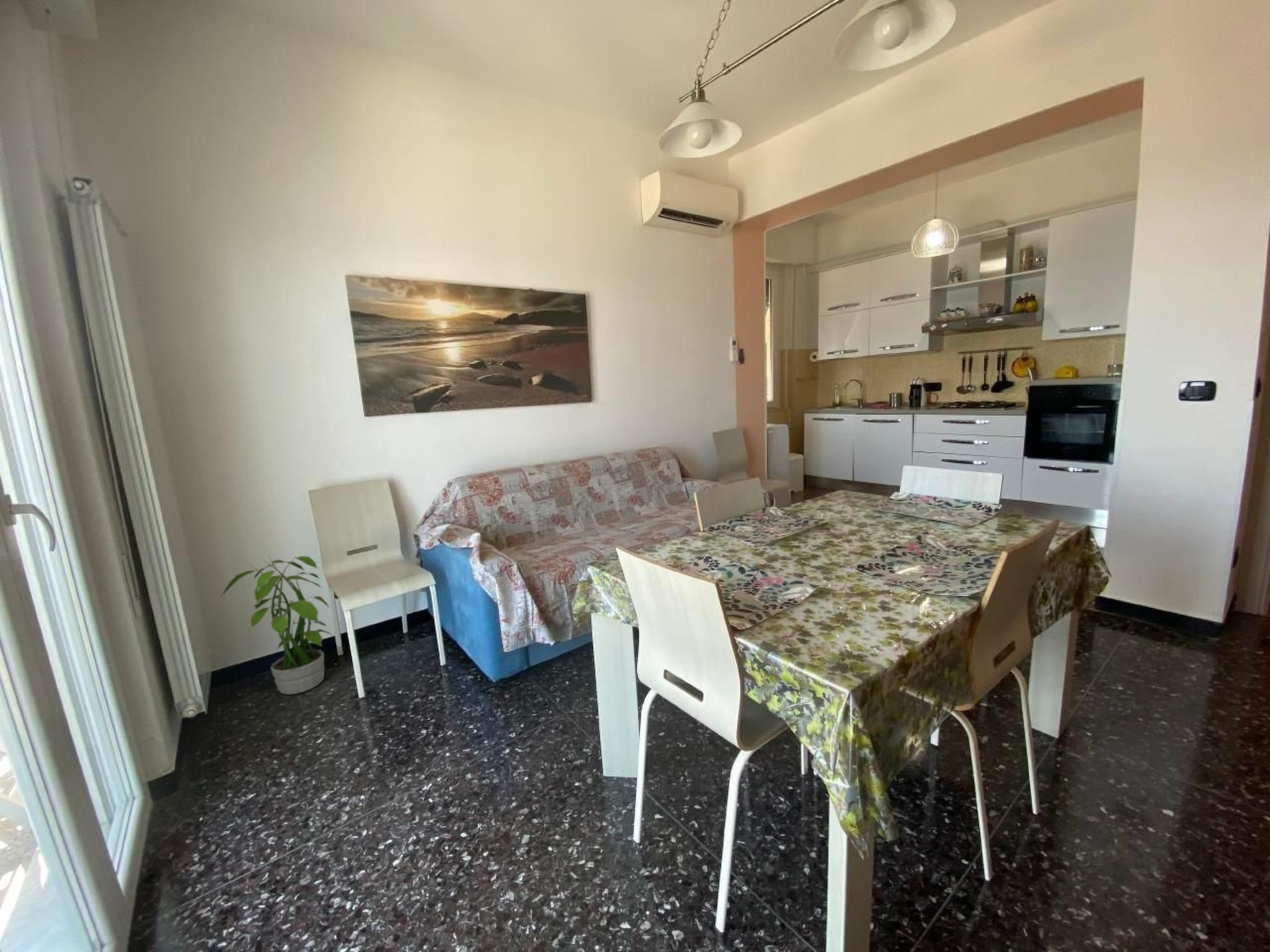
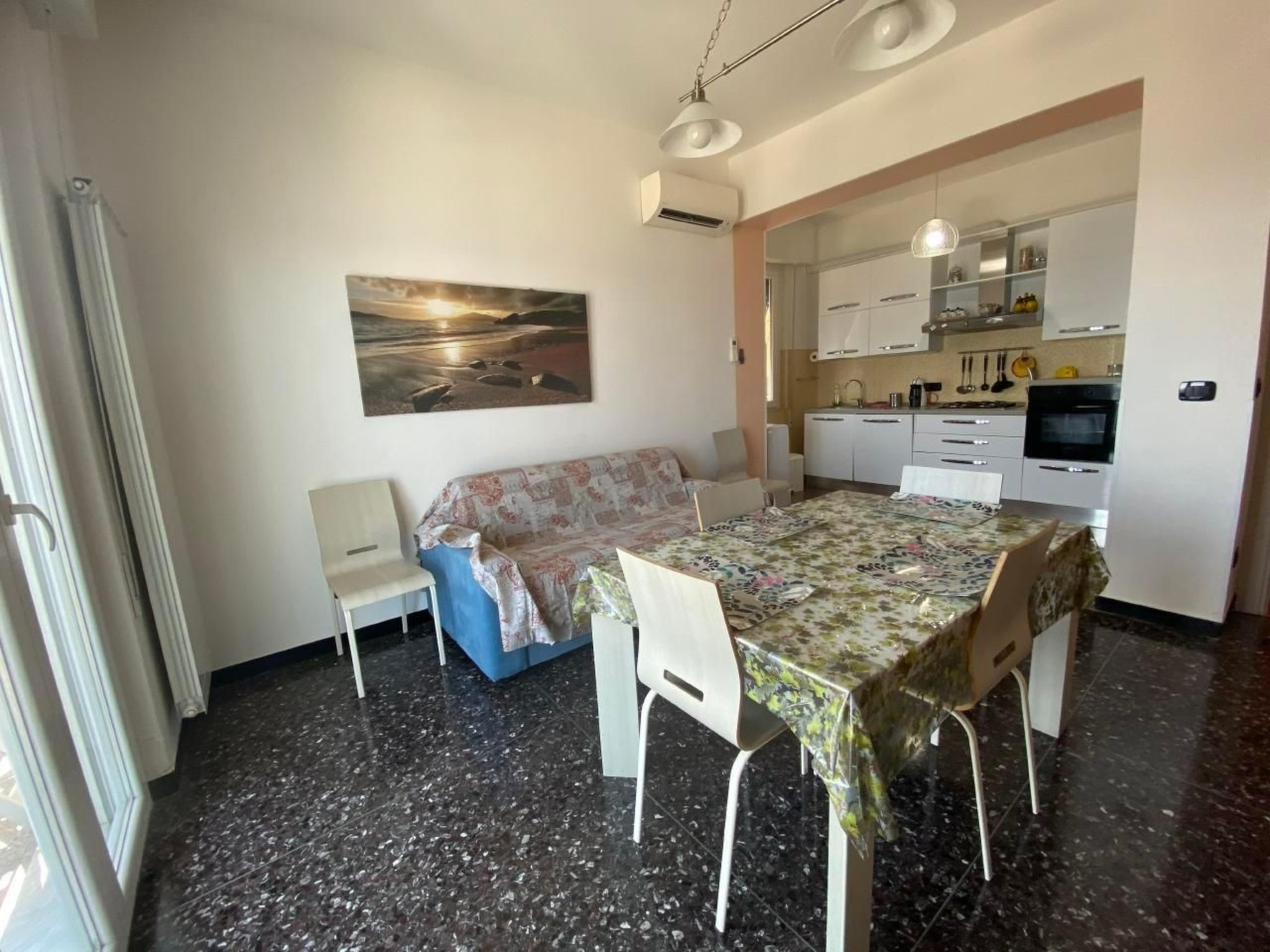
- potted plant [220,555,333,695]
